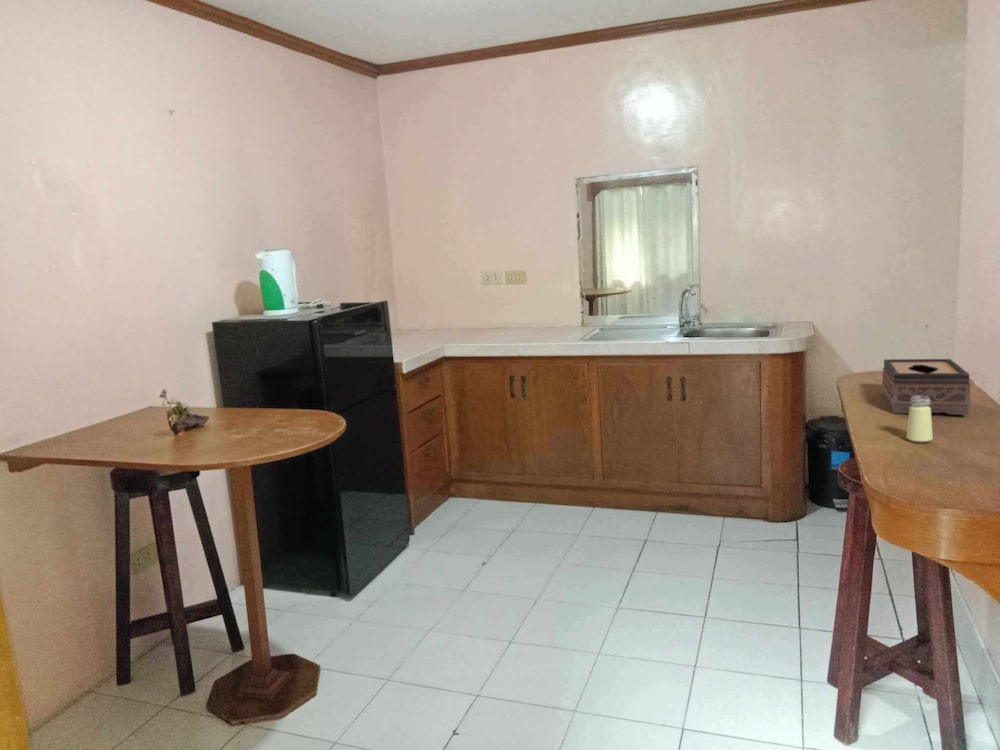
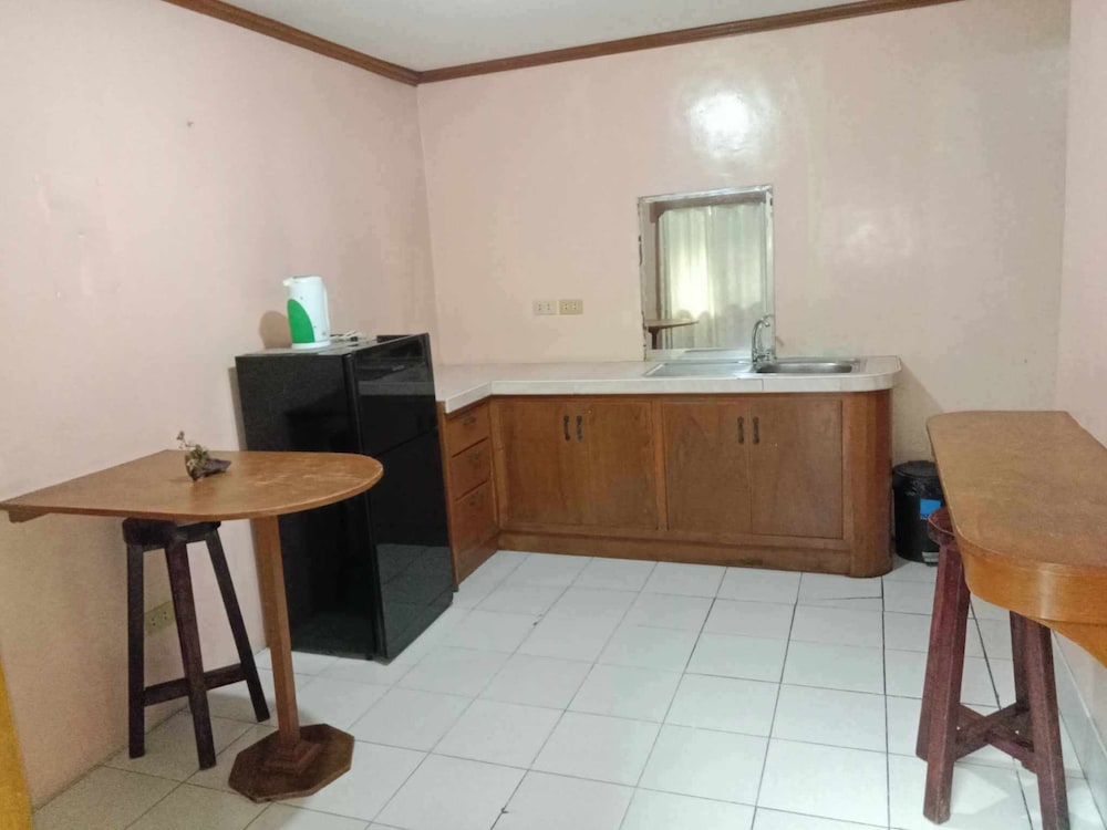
- tissue box [882,358,971,416]
- saltshaker [906,395,934,443]
